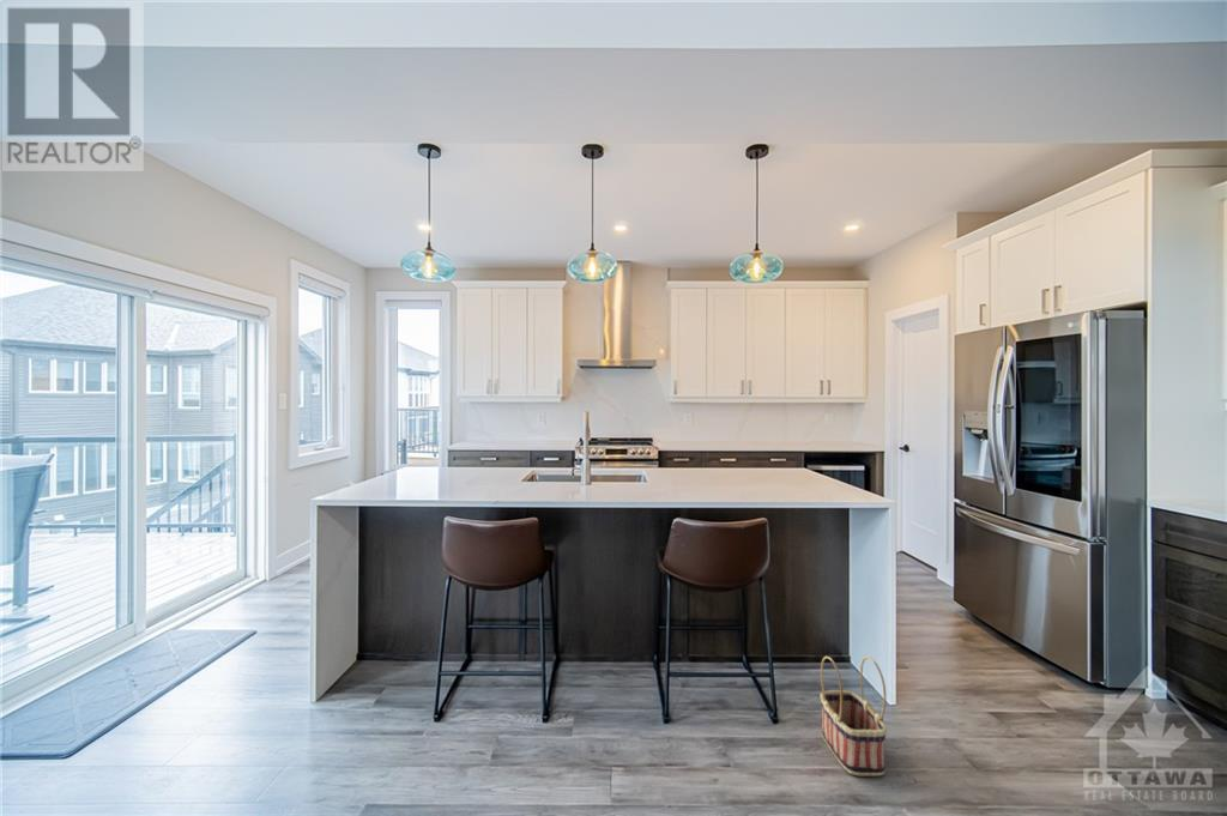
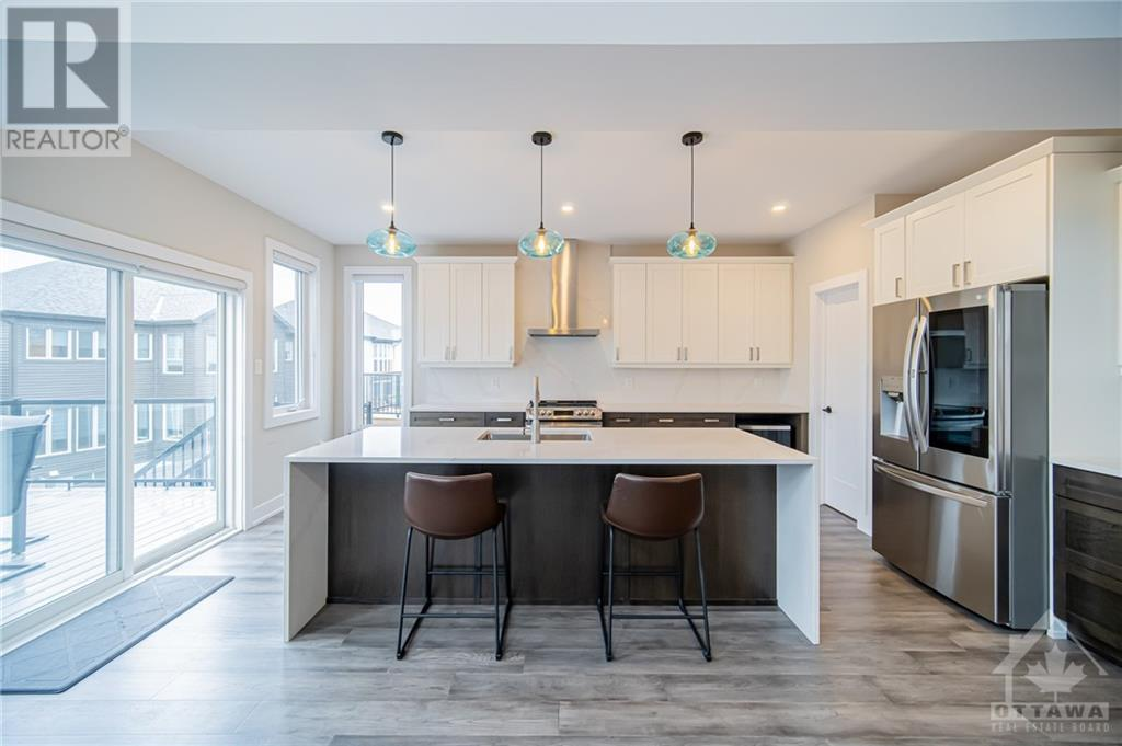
- basket [820,655,888,776]
